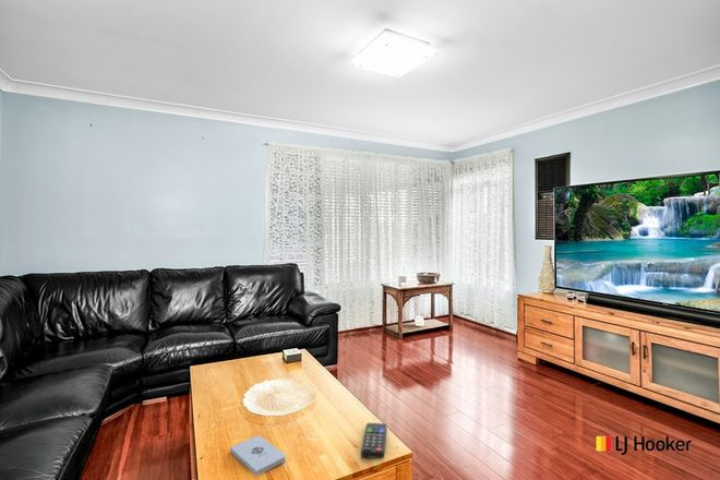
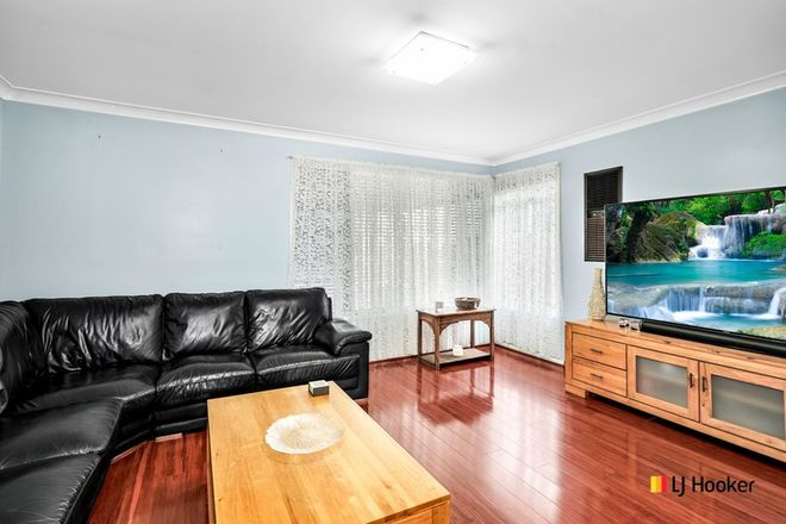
- remote control [360,422,387,459]
- notepad [229,434,287,477]
